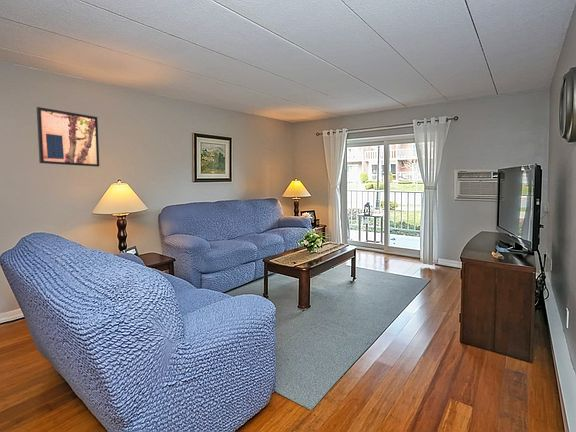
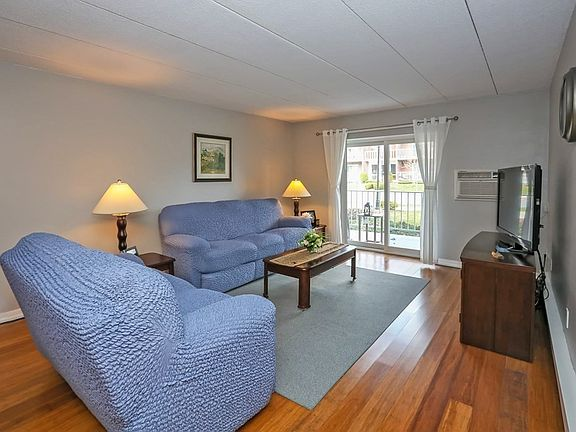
- wall art [36,106,100,168]
